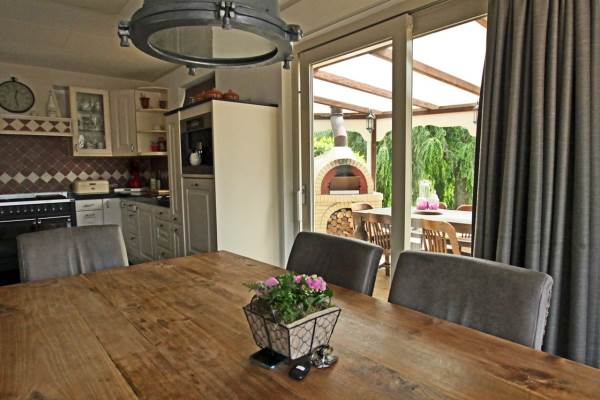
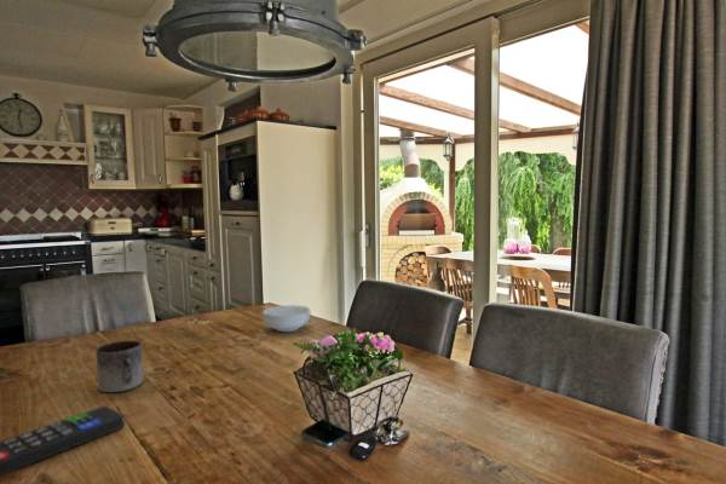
+ mug [94,340,144,393]
+ cereal bowl [261,304,312,333]
+ remote control [0,405,125,477]
